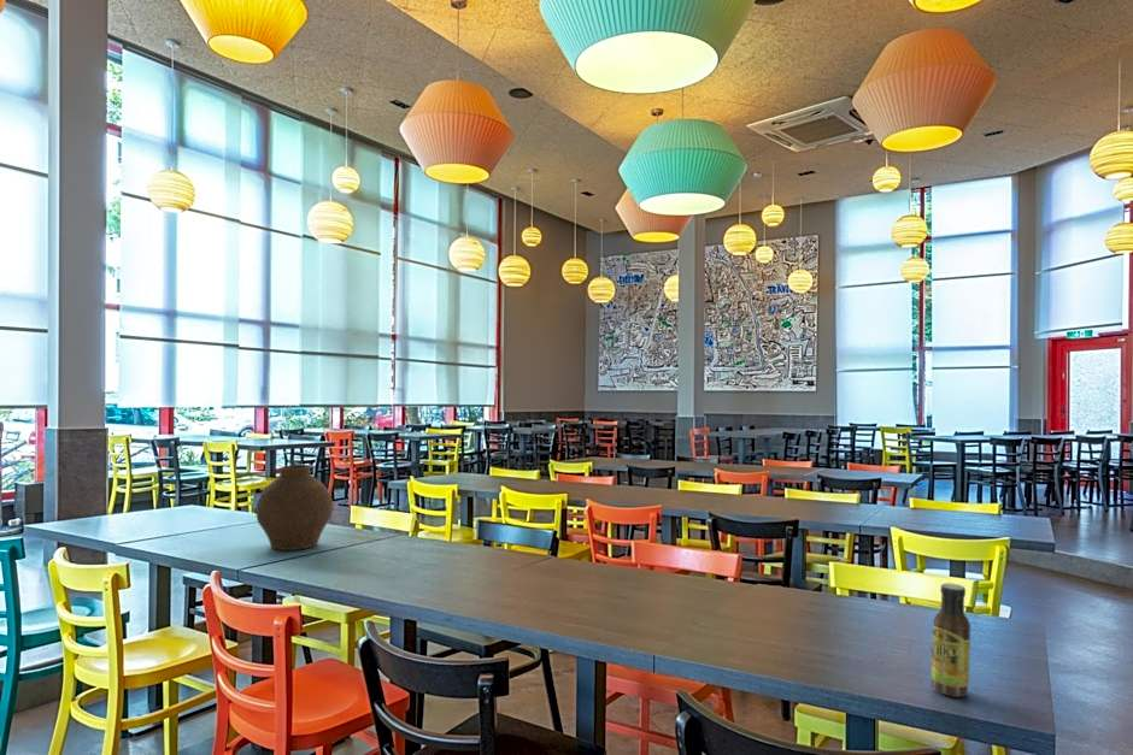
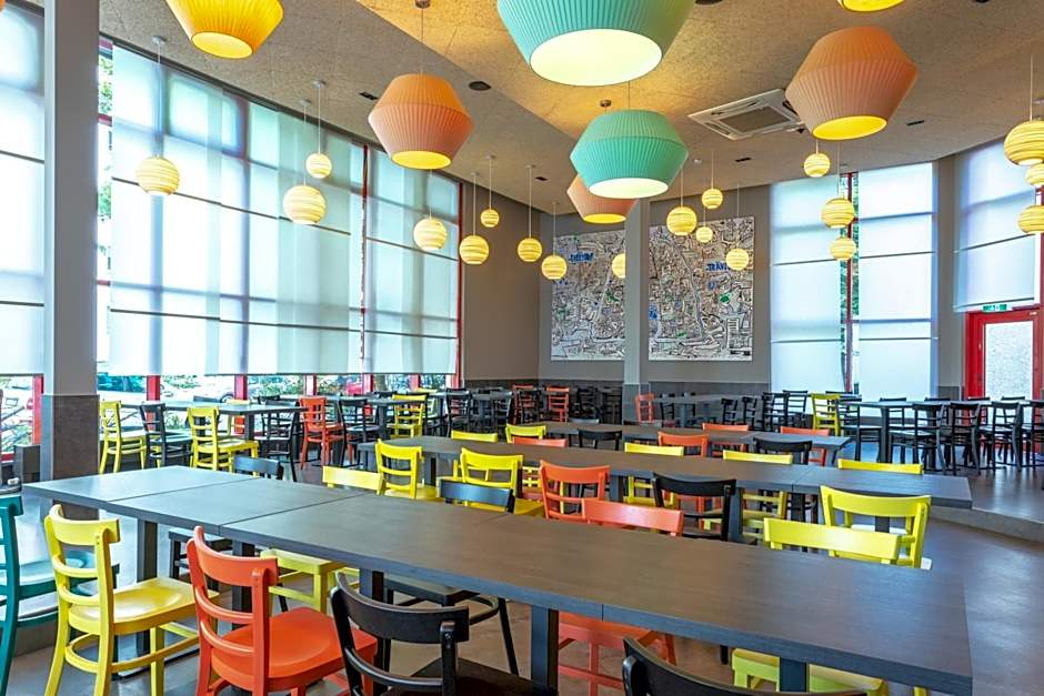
- sauce bottle [931,582,971,698]
- vase [254,464,334,551]
